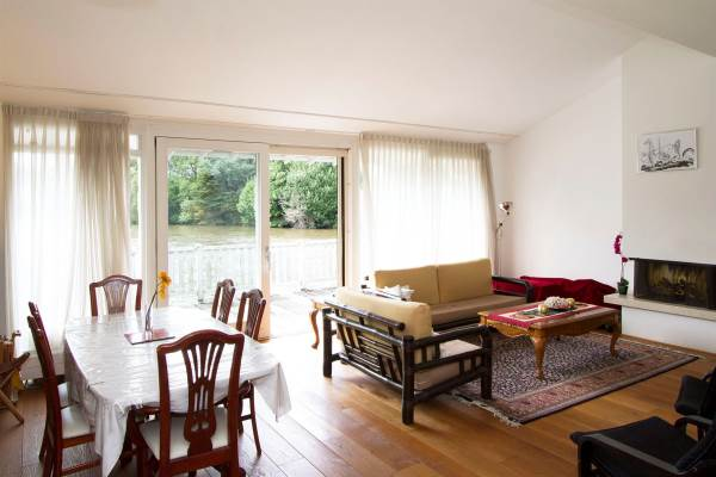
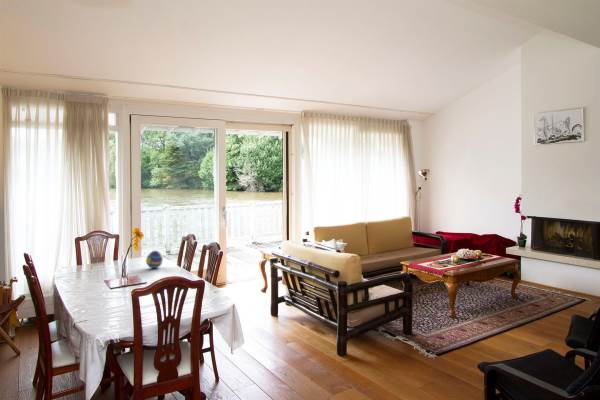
+ decorative egg [145,250,164,269]
